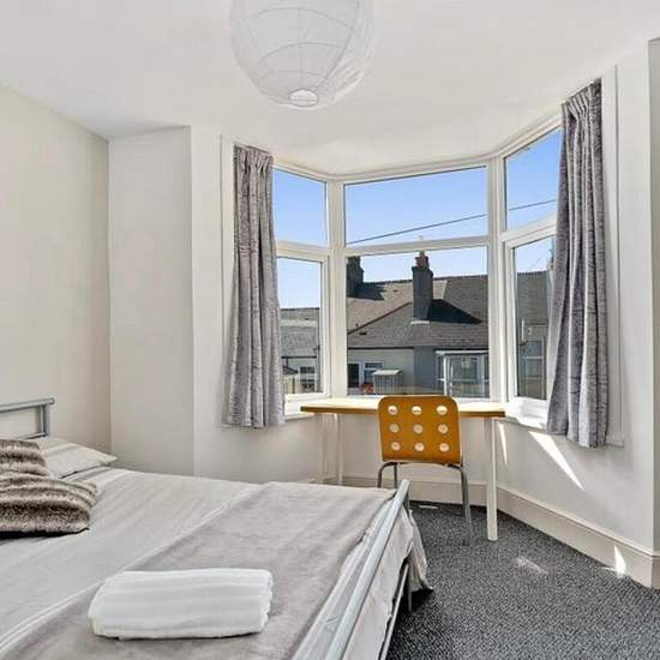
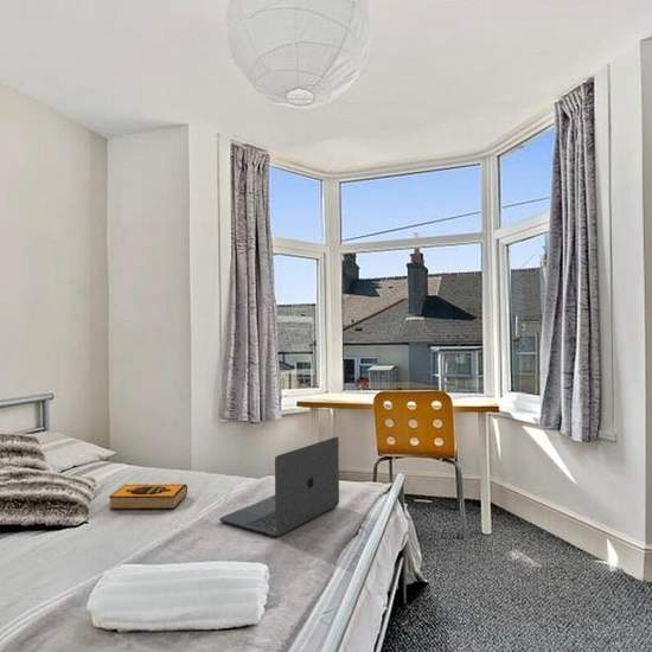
+ hardback book [108,482,188,510]
+ laptop [218,436,340,537]
